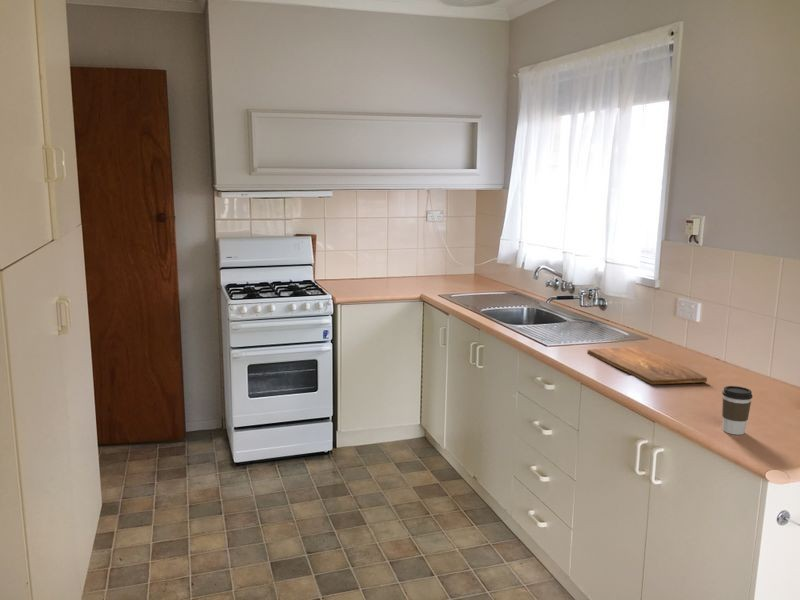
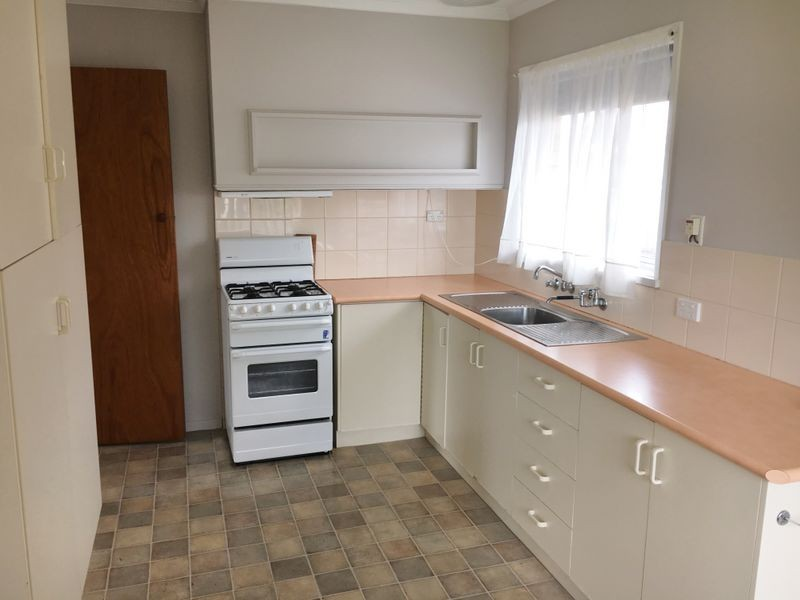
- cutting board [586,346,708,385]
- coffee cup [721,385,753,436]
